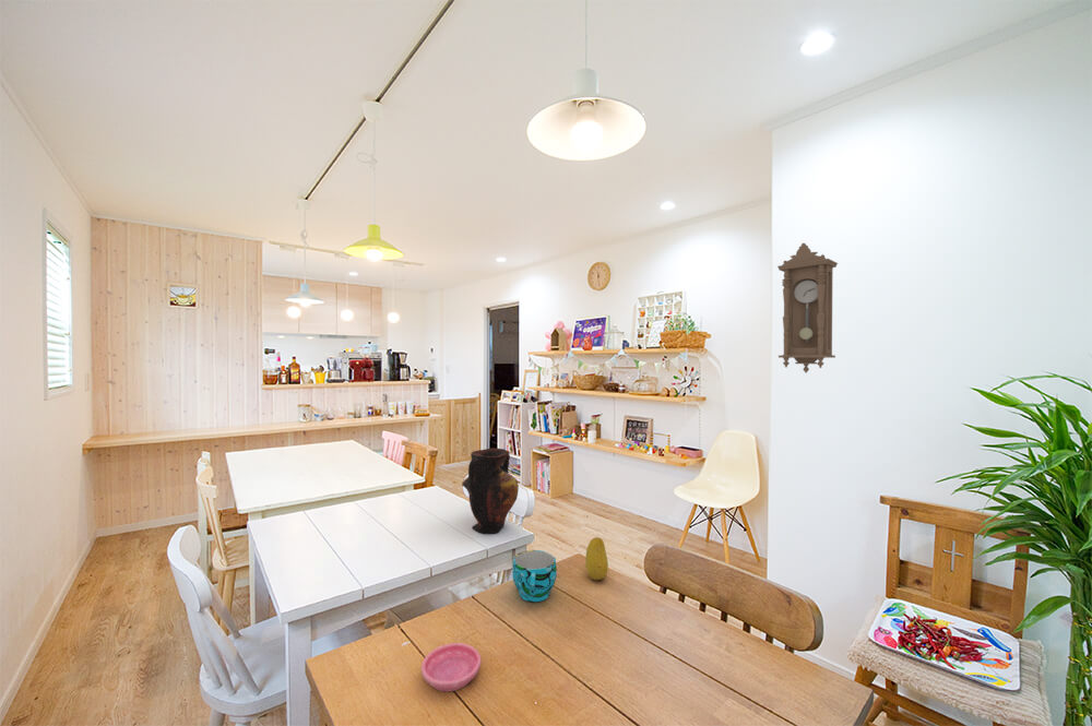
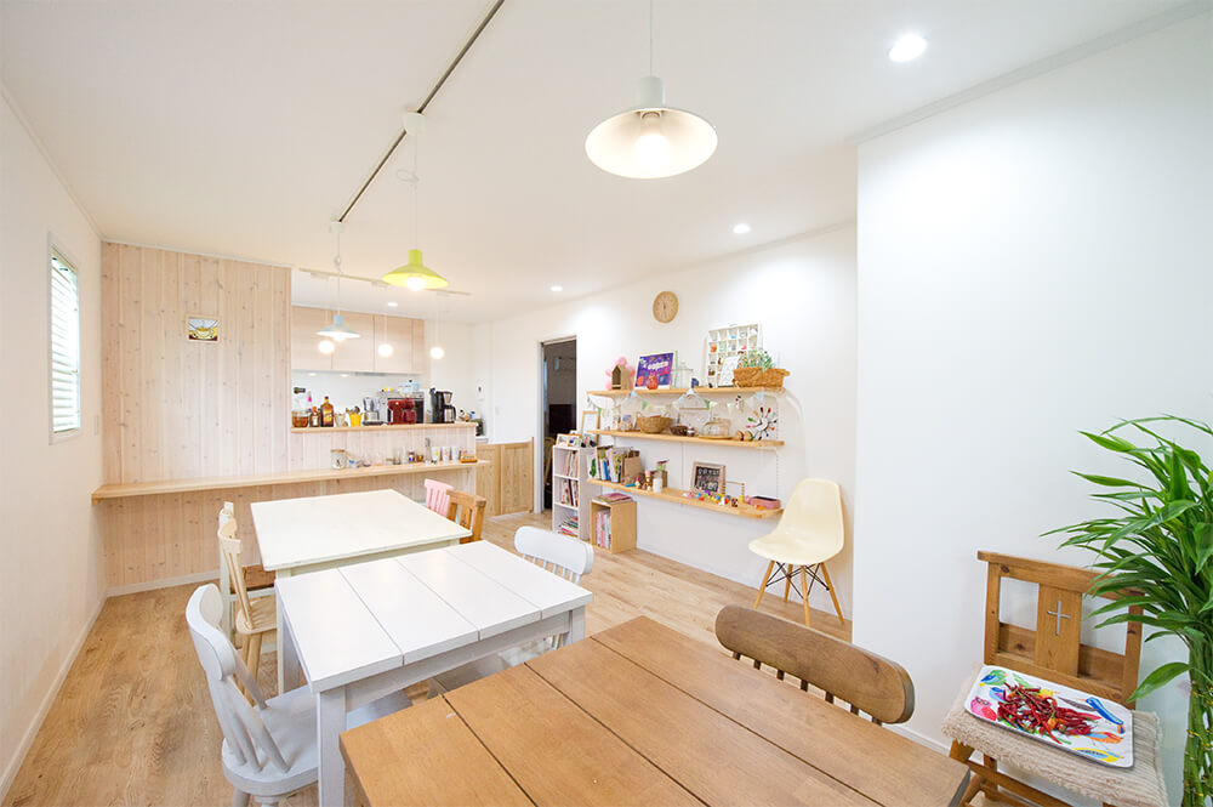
- fruit [584,536,609,582]
- pendulum clock [776,242,839,374]
- saucer [420,642,482,693]
- cup [511,549,558,603]
- vase [461,448,520,535]
